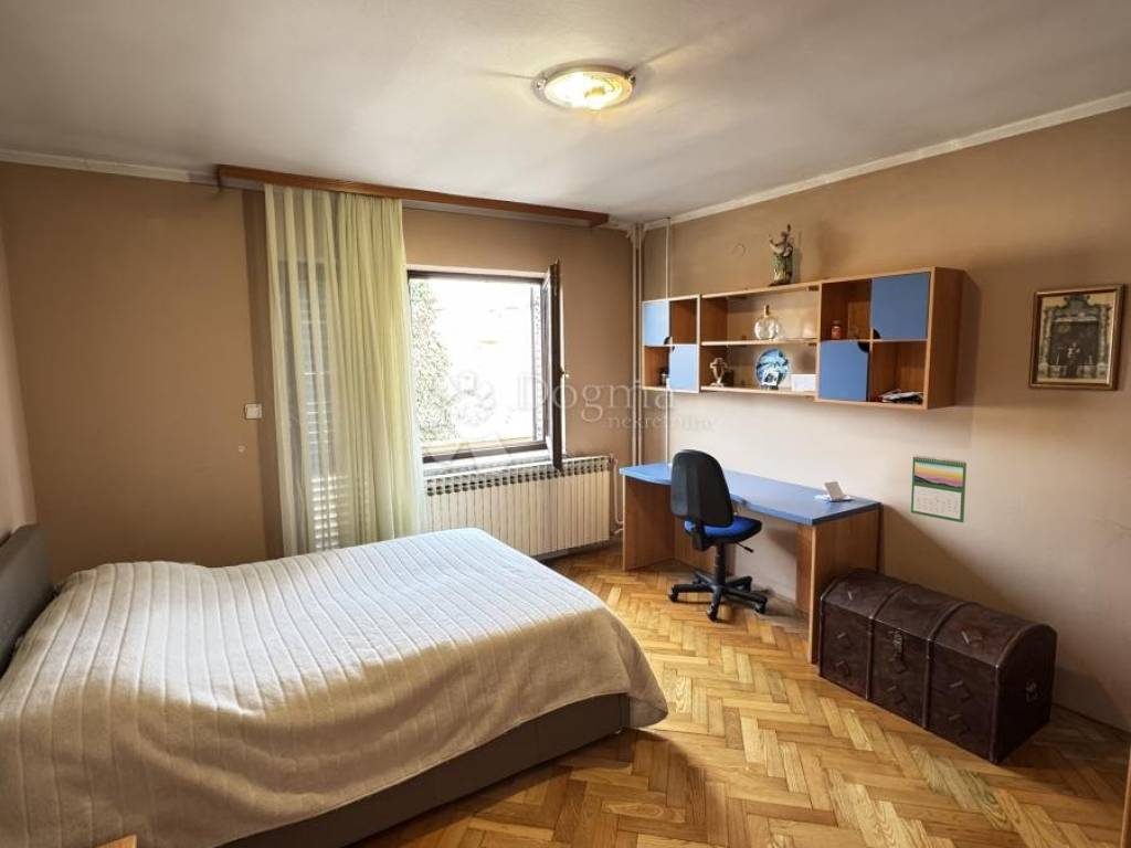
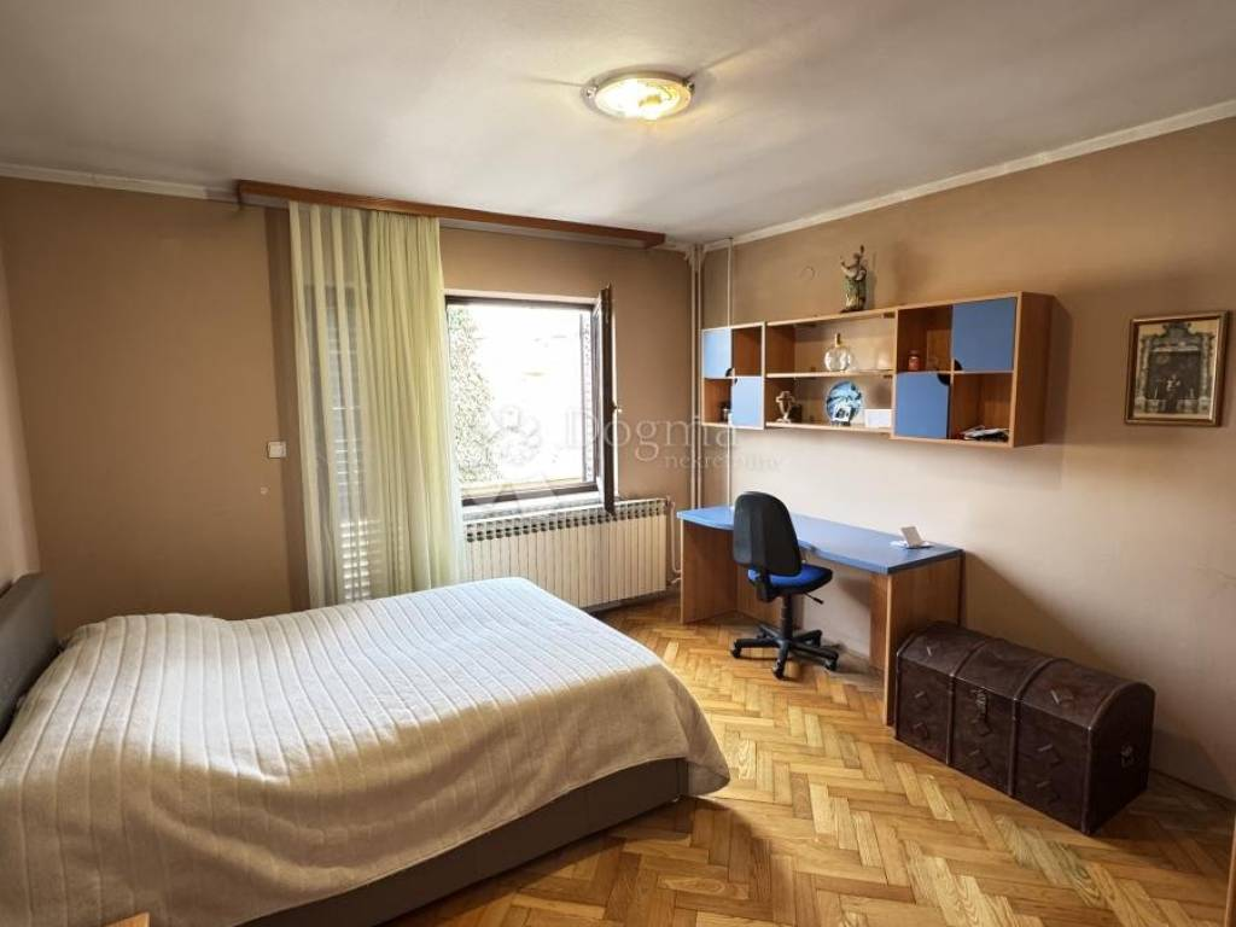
- calendar [910,454,968,523]
